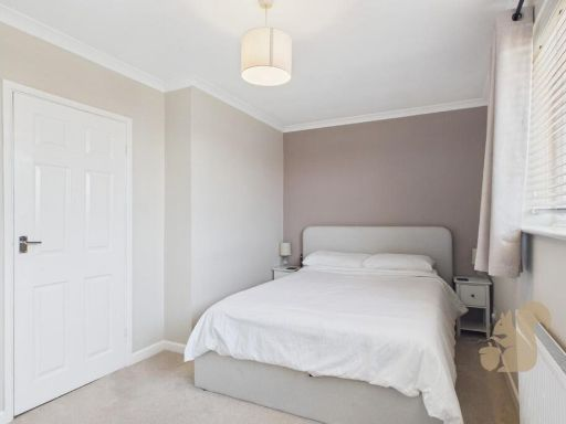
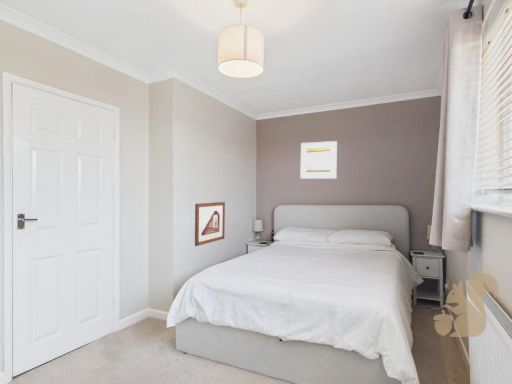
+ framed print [299,140,338,179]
+ picture frame [194,201,226,247]
